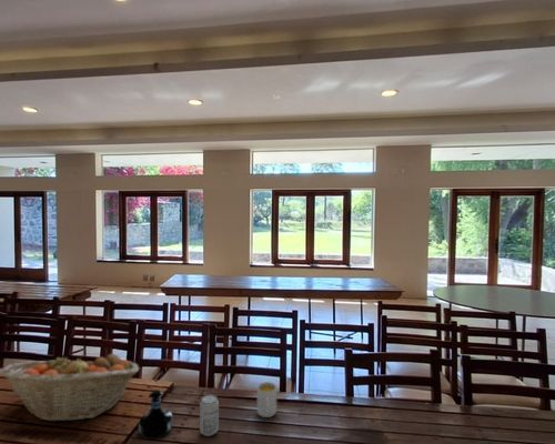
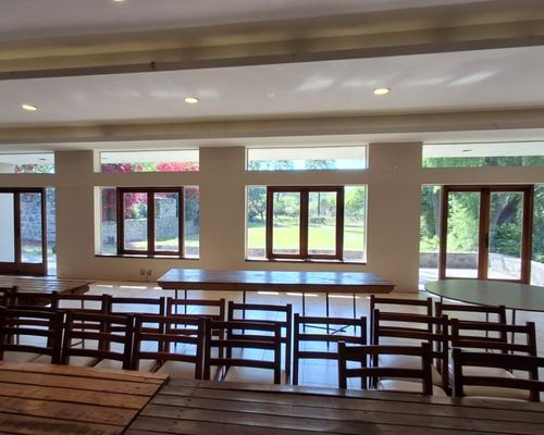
- mug [256,381,278,418]
- beverage can [199,393,220,437]
- tequila bottle [138,389,173,441]
- fruit basket [0,351,140,423]
